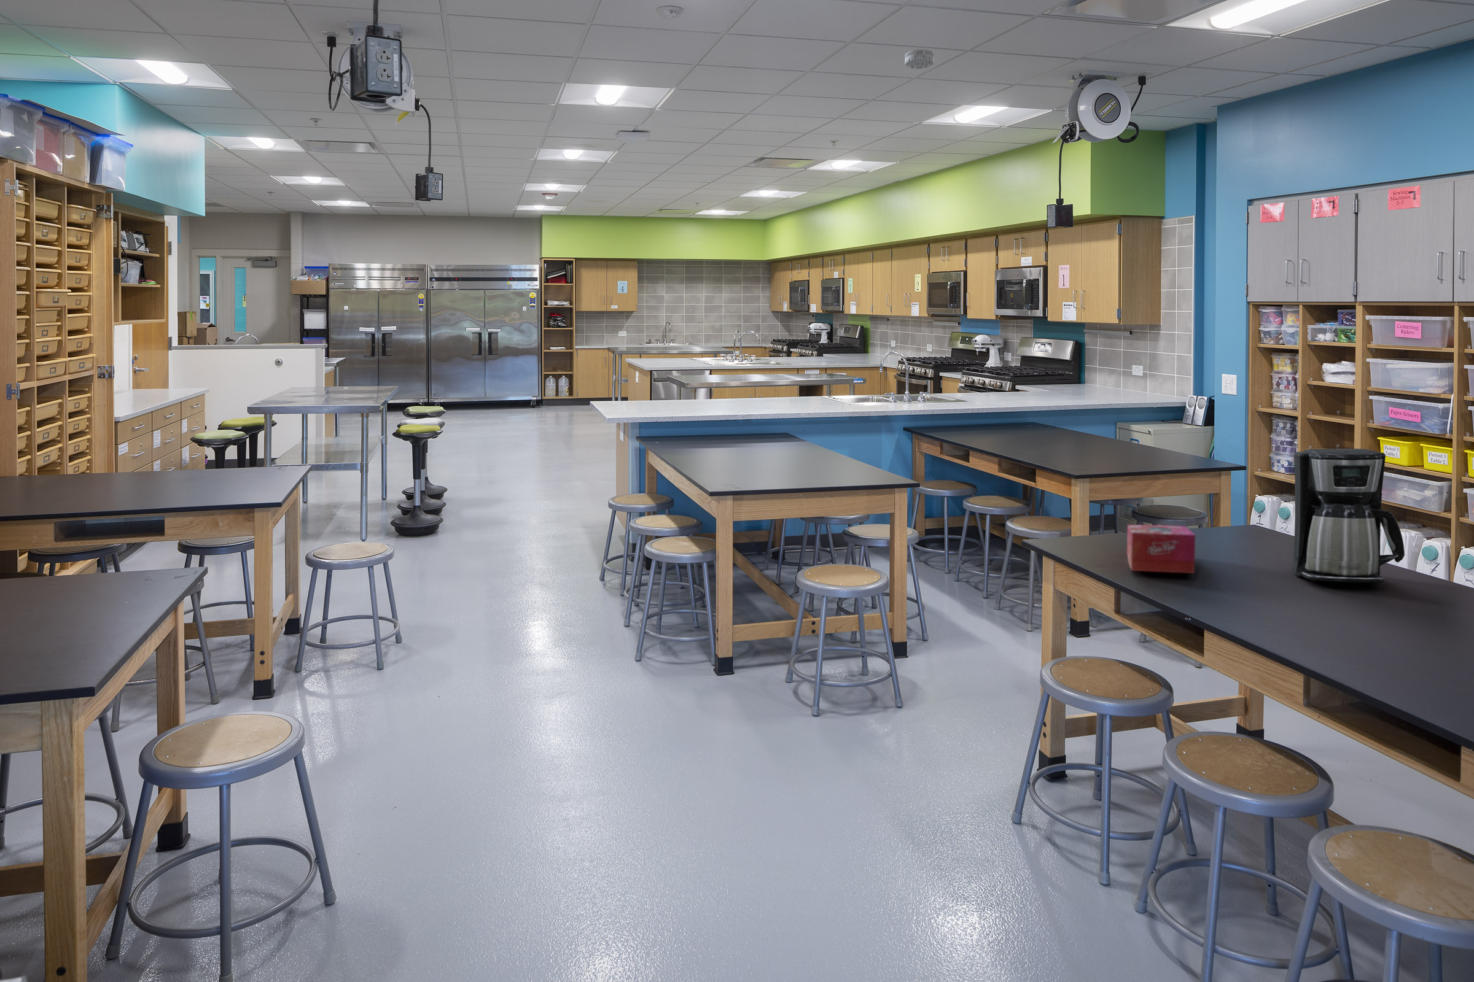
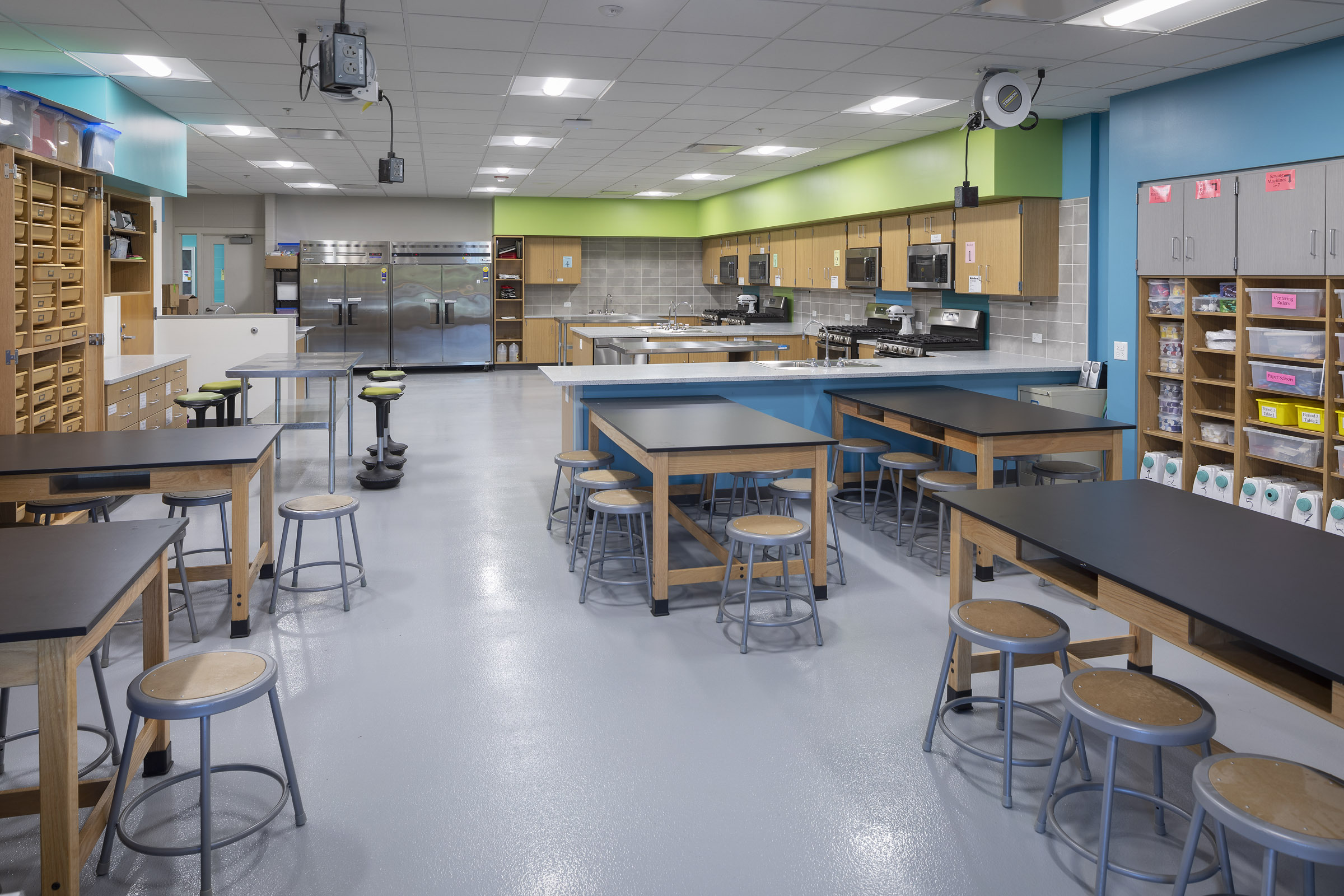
- coffee maker [1292,448,1405,584]
- smoke detector [905,48,934,69]
- tissue box [1126,524,1195,574]
